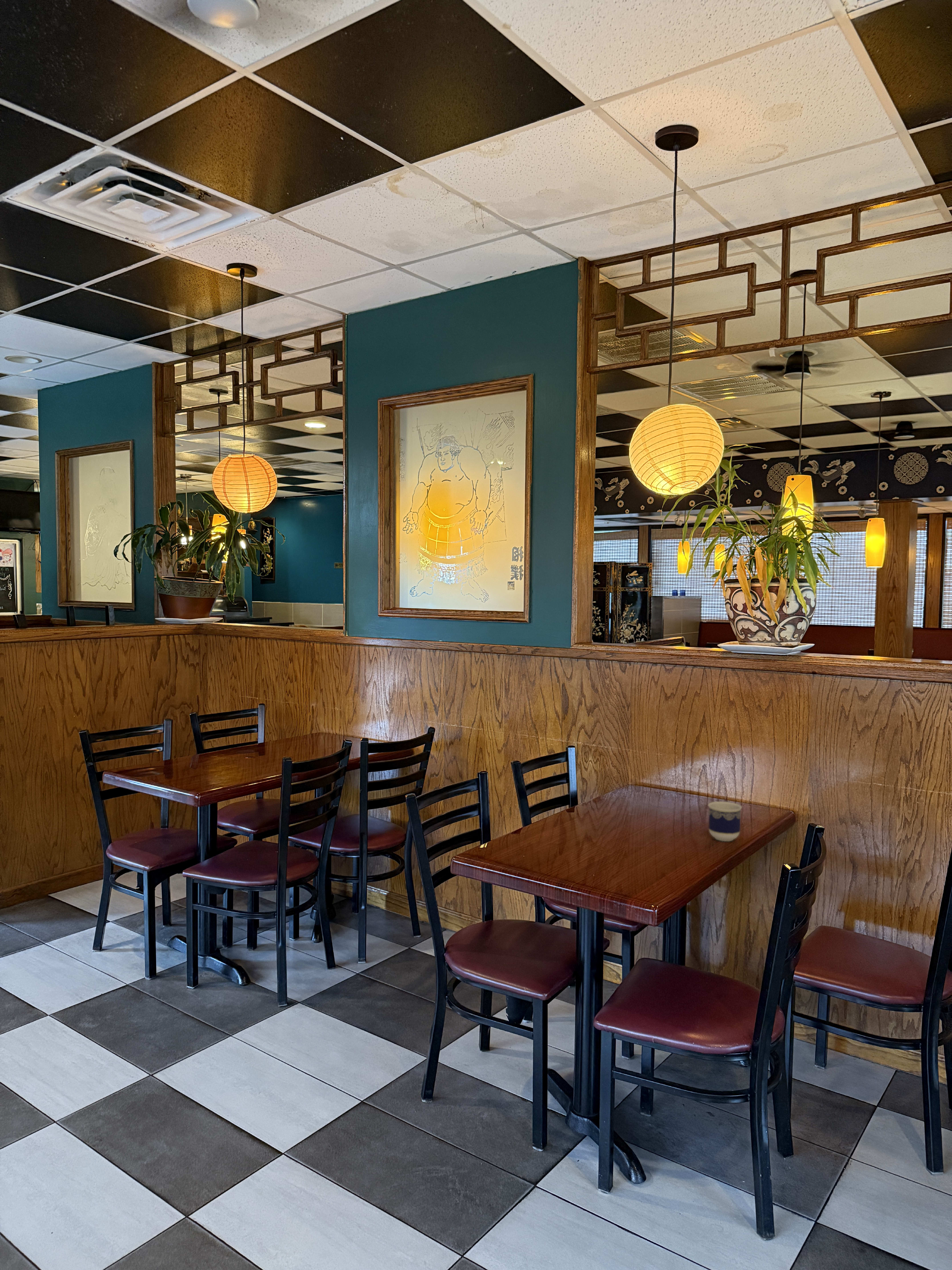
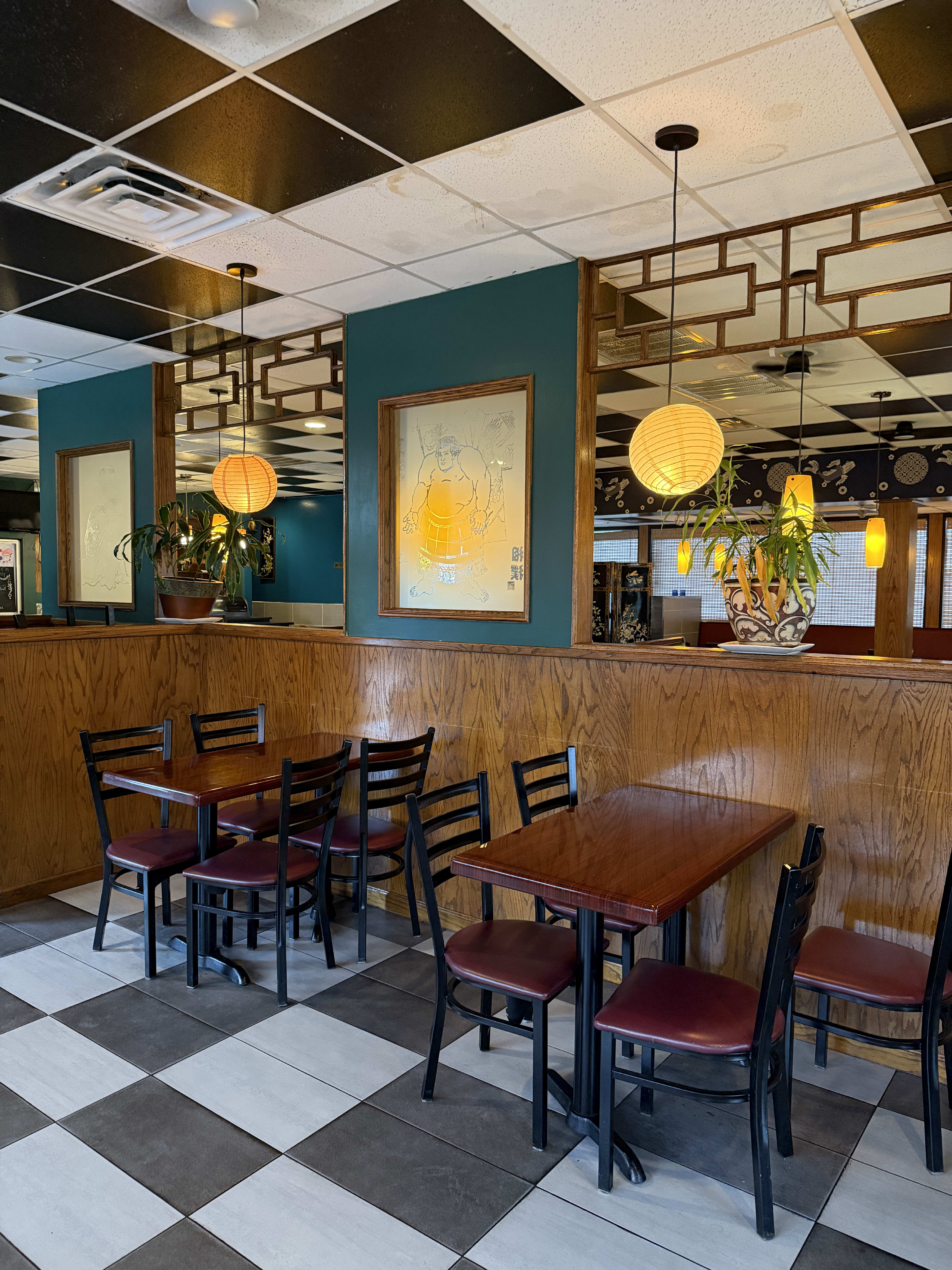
- cup [708,801,742,841]
